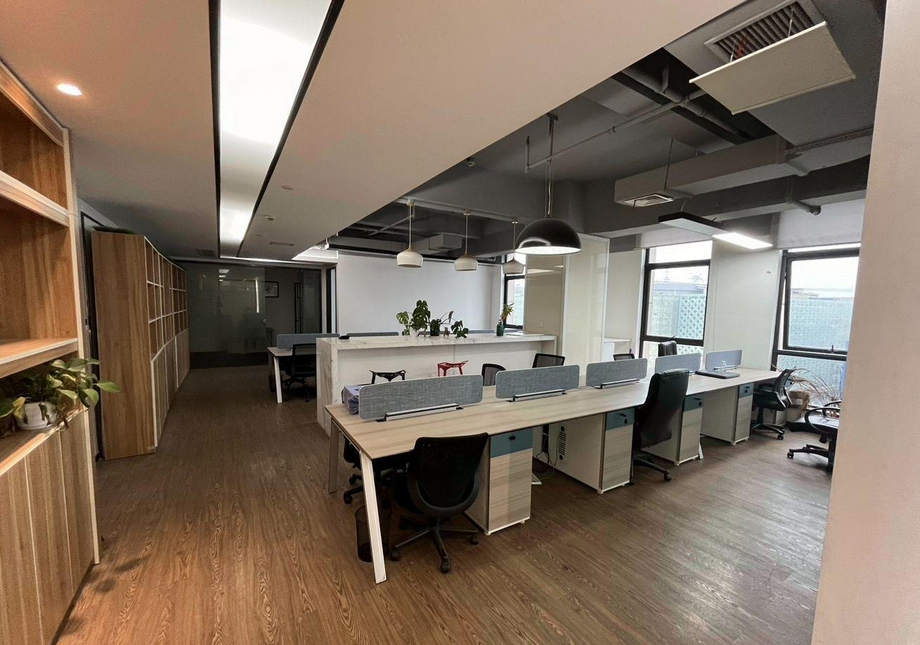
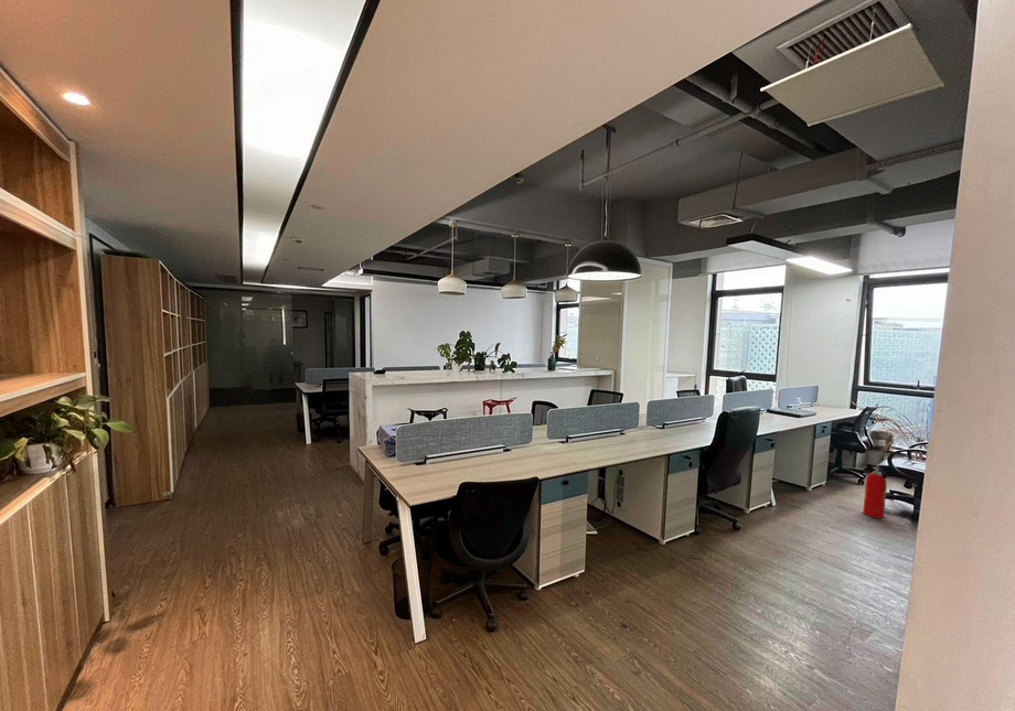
+ fire extinguisher [862,464,888,519]
